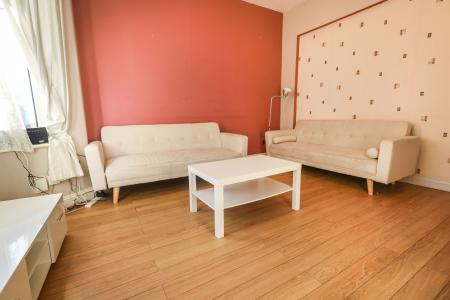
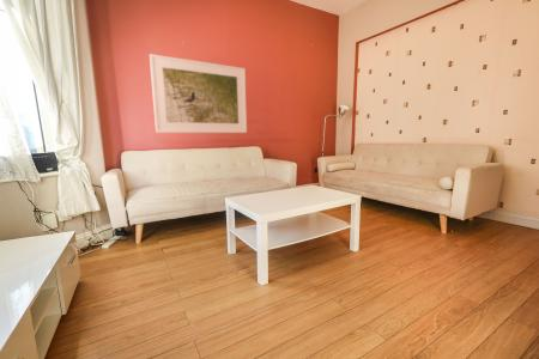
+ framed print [149,53,248,134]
